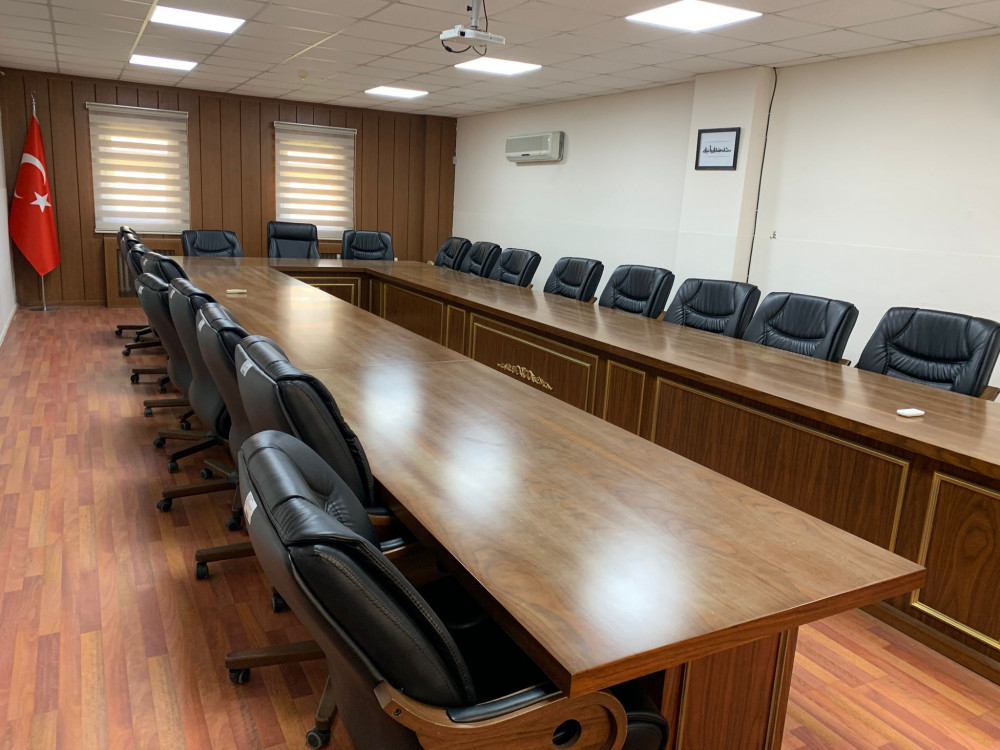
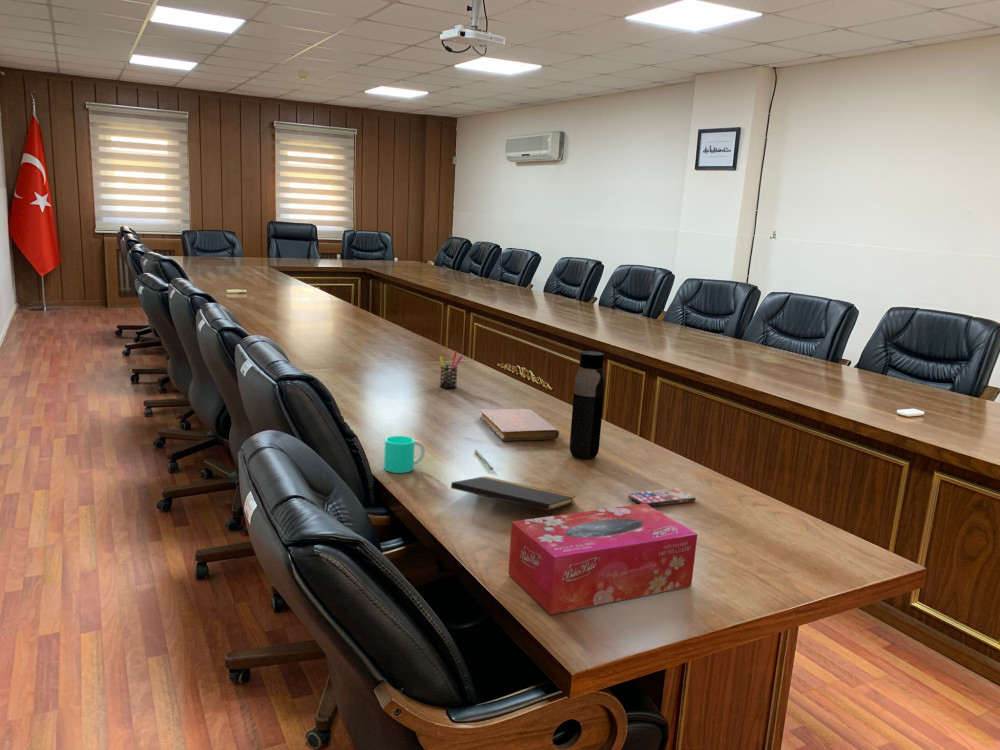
+ notebook [479,408,560,442]
+ pen holder [439,350,464,389]
+ notepad [450,475,576,514]
+ pen [474,449,494,471]
+ tissue box [507,504,698,615]
+ water bottle [569,350,606,460]
+ cup [383,435,426,474]
+ smartphone [627,487,697,507]
